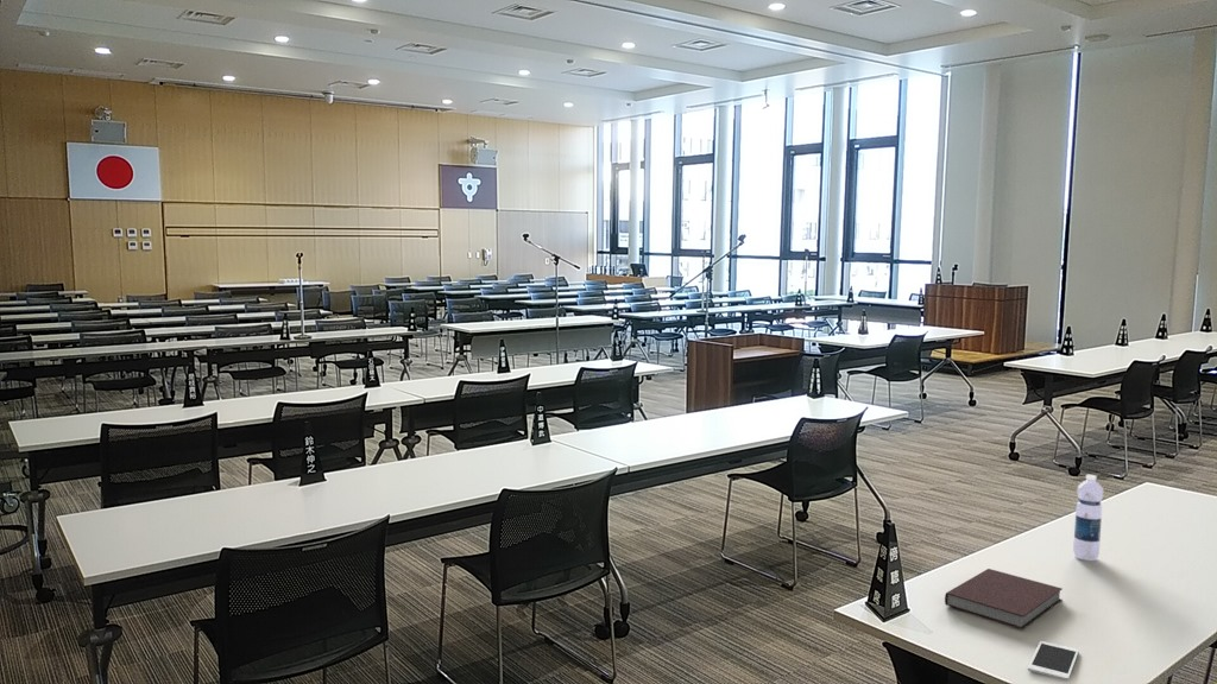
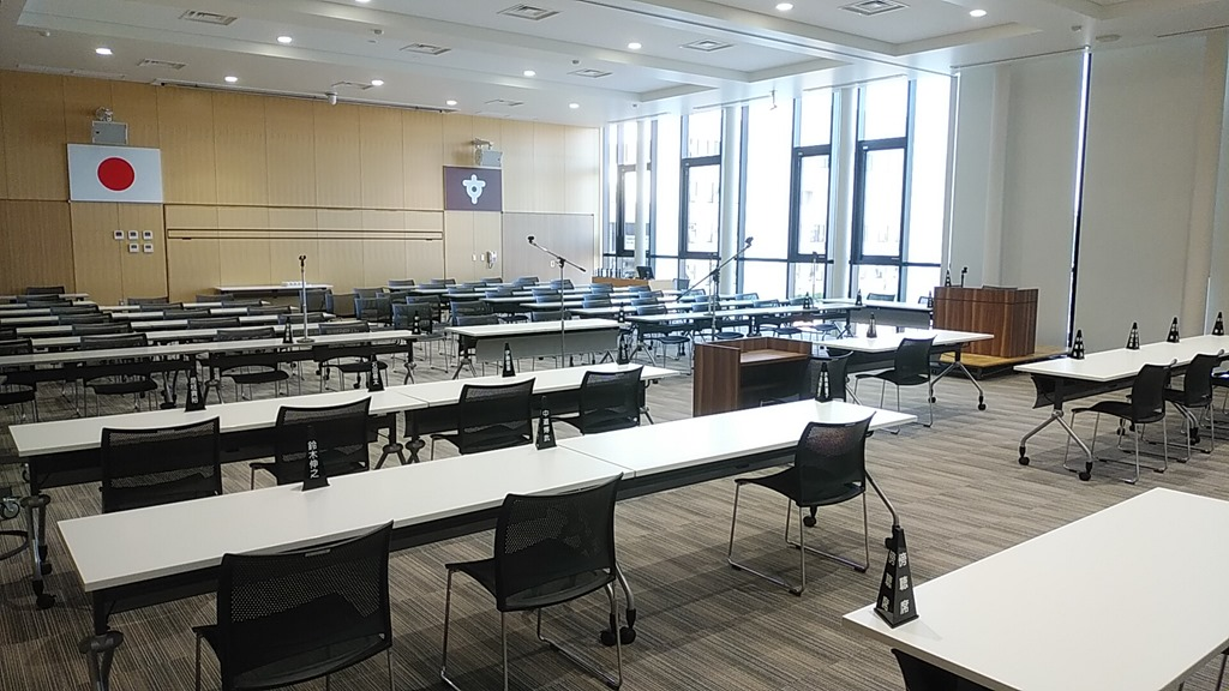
- cell phone [1027,640,1080,682]
- water bottle [1072,474,1104,562]
- notebook [944,568,1064,631]
